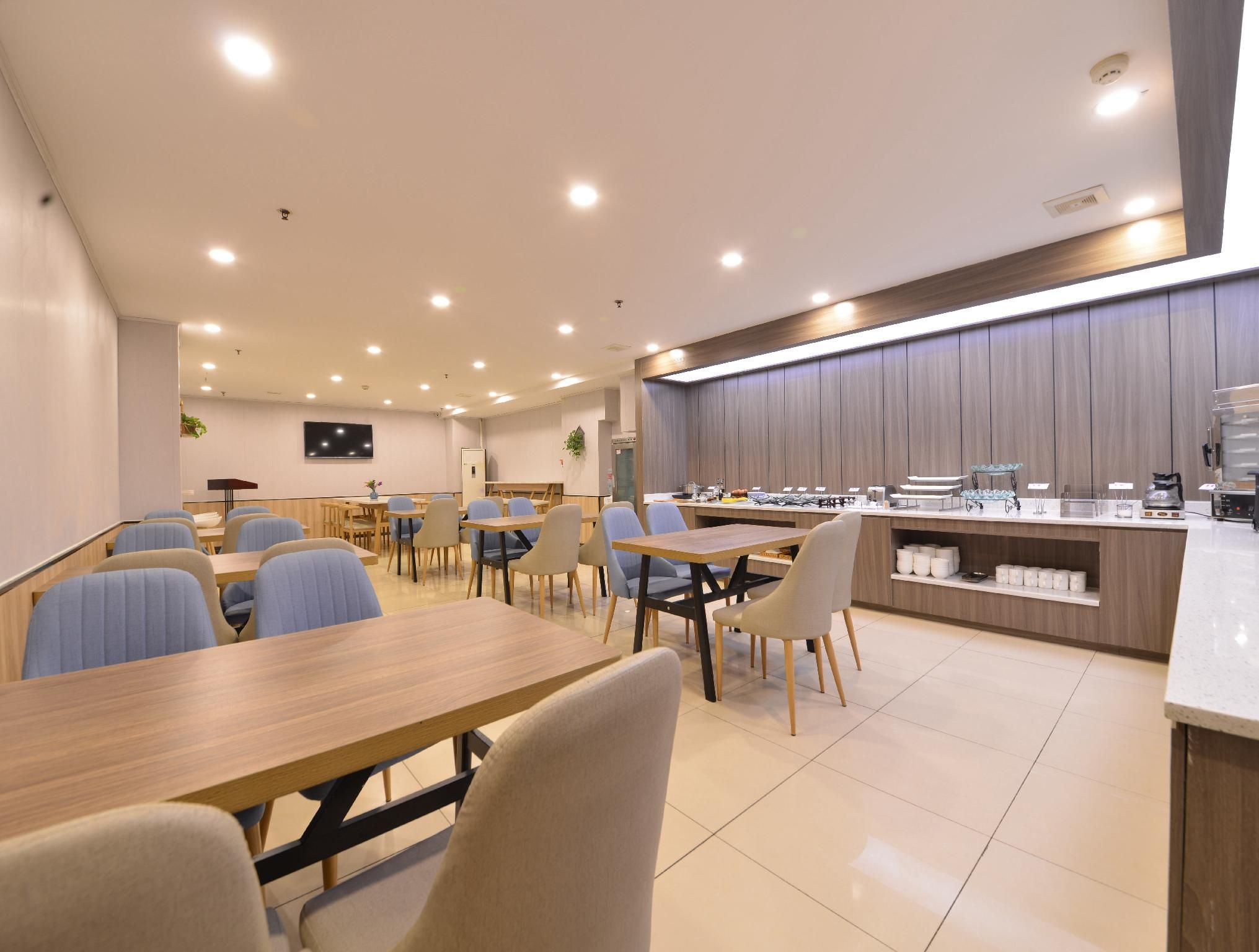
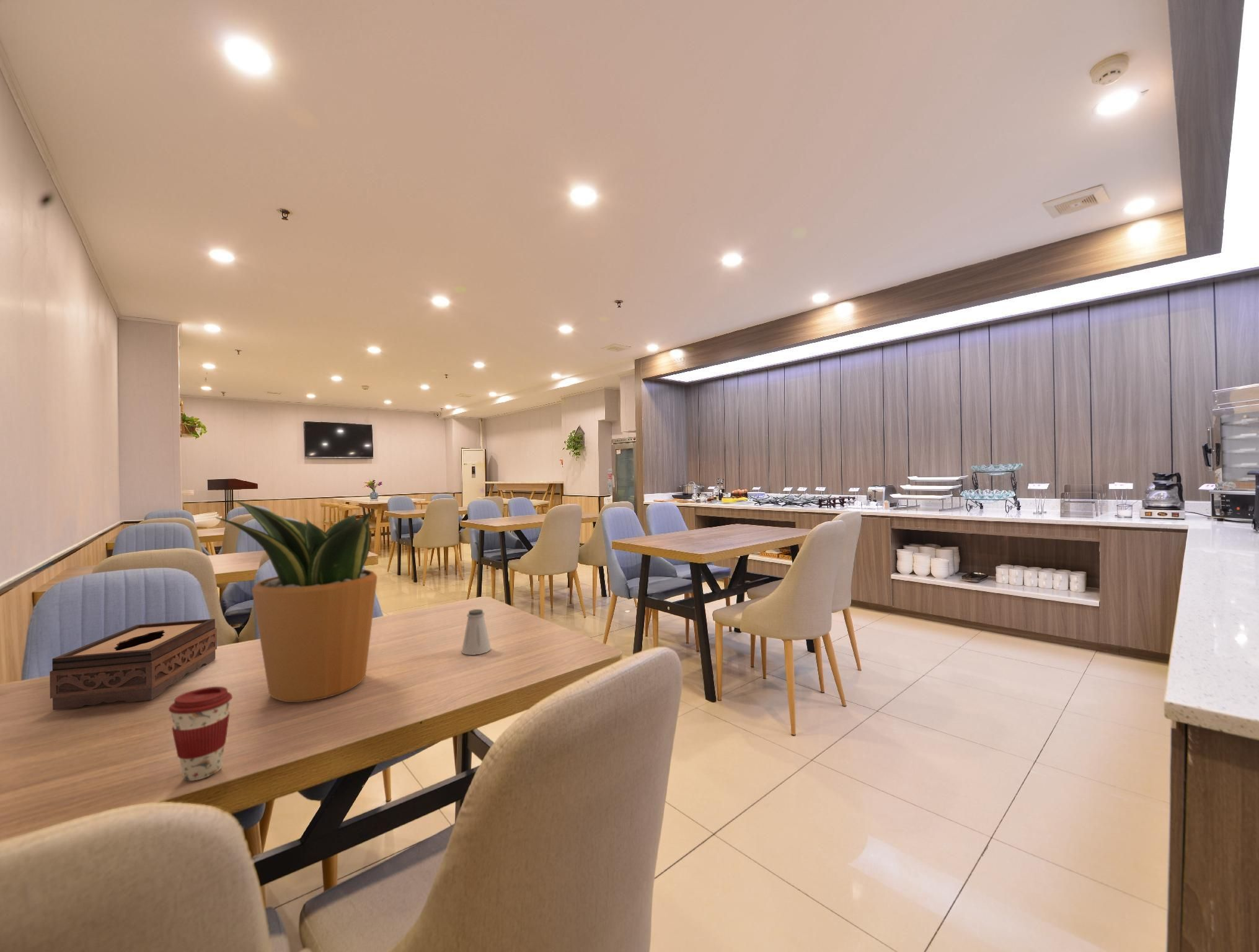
+ tissue box [49,619,218,711]
+ potted plant [214,500,378,703]
+ coffee cup [168,686,233,782]
+ saltshaker [461,609,492,656]
